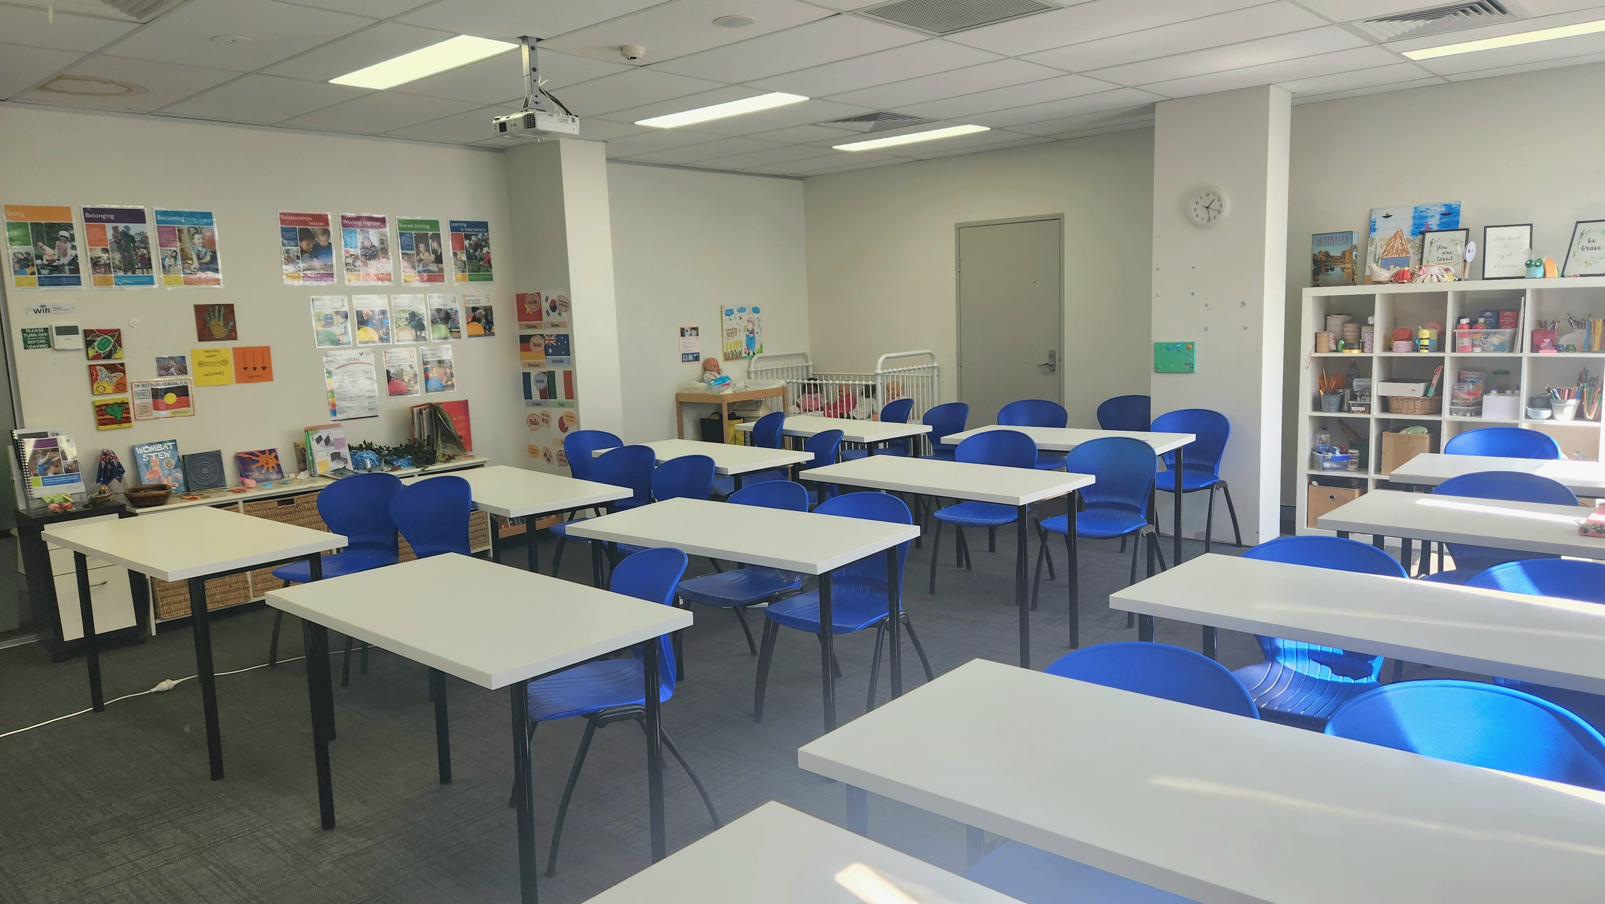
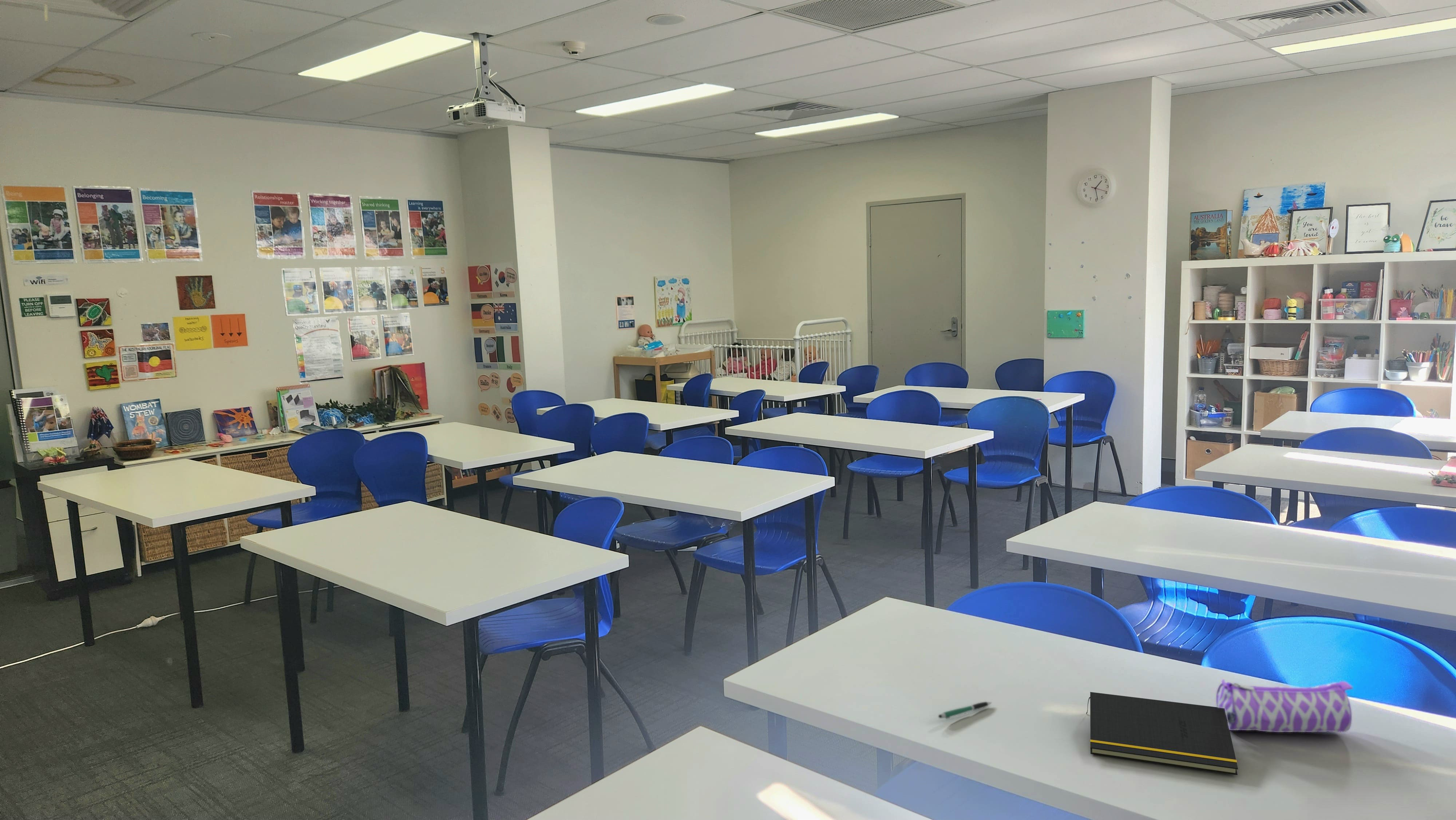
+ notepad [1086,691,1238,775]
+ pencil case [1216,679,1353,733]
+ pen [938,701,992,720]
